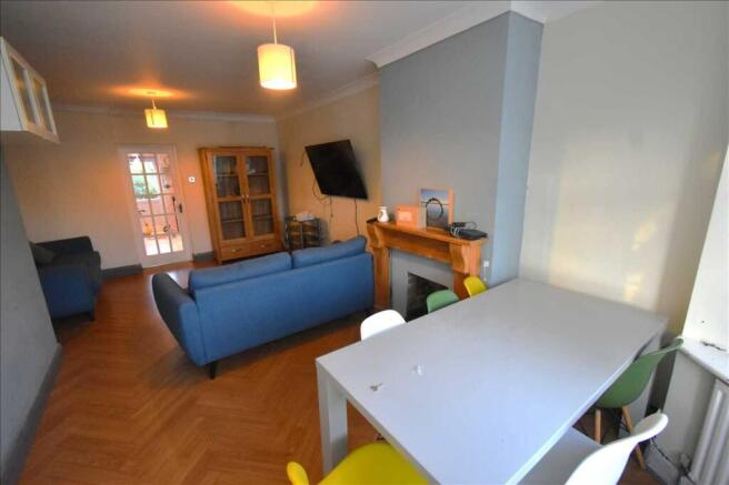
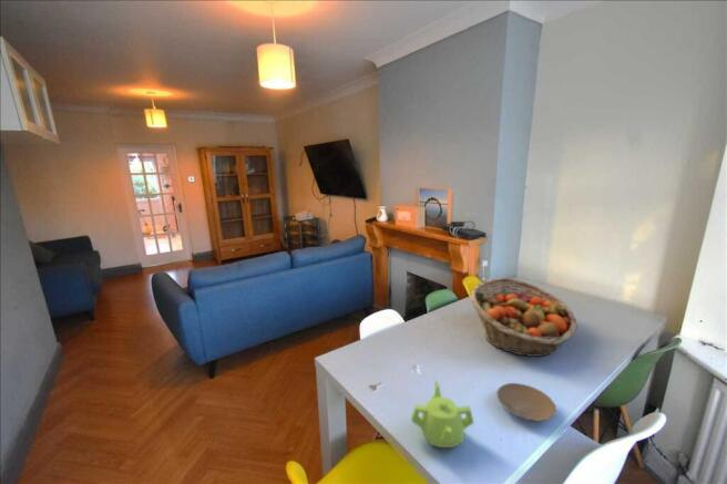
+ plate [495,382,557,423]
+ fruit basket [469,277,578,358]
+ teapot [410,380,475,449]
